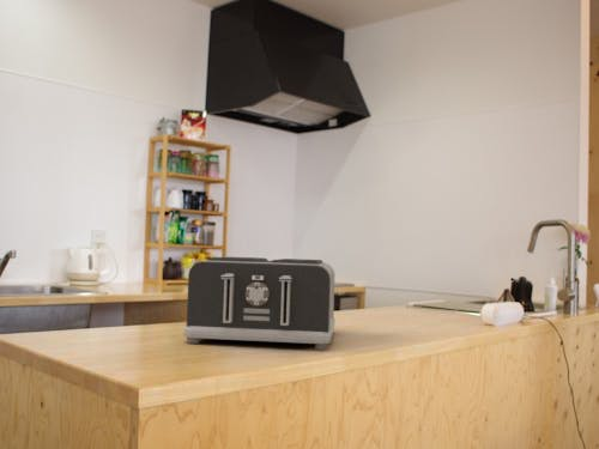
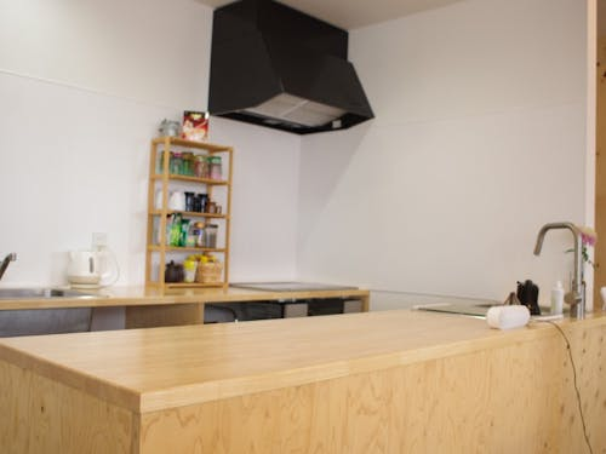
- toaster [183,256,337,351]
